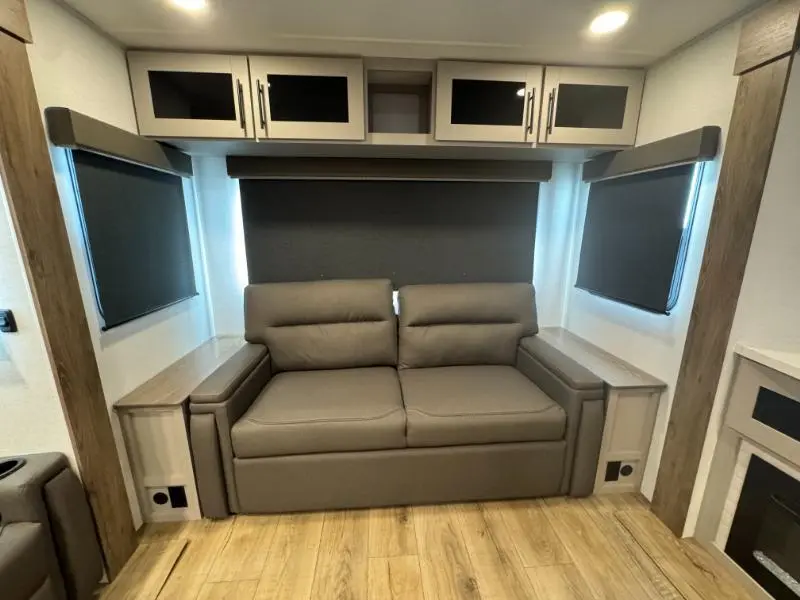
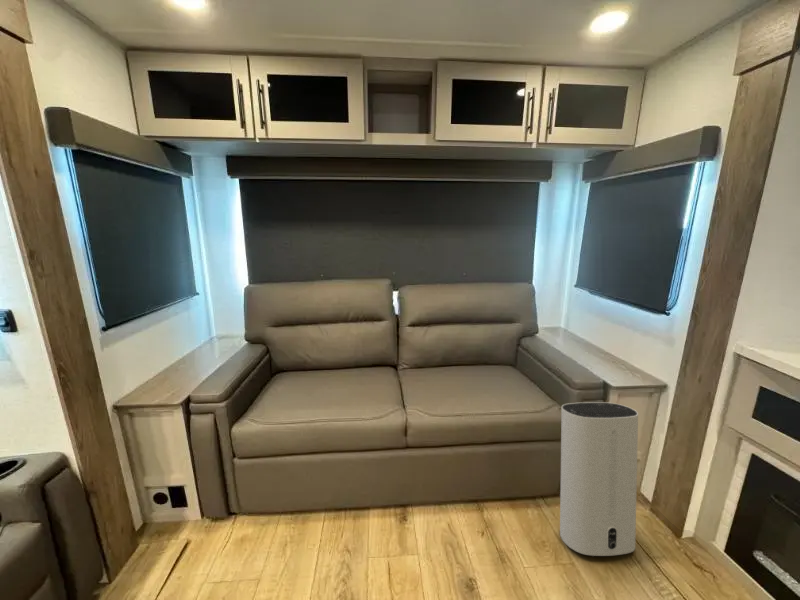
+ air purifier [559,401,639,557]
